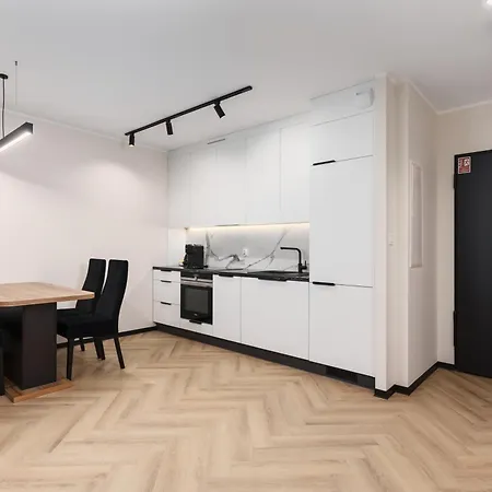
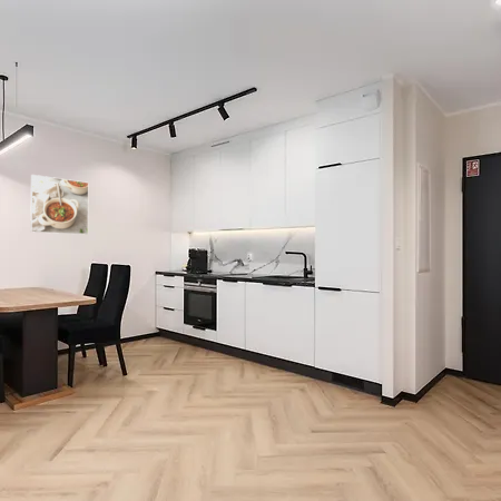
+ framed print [29,174,89,236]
